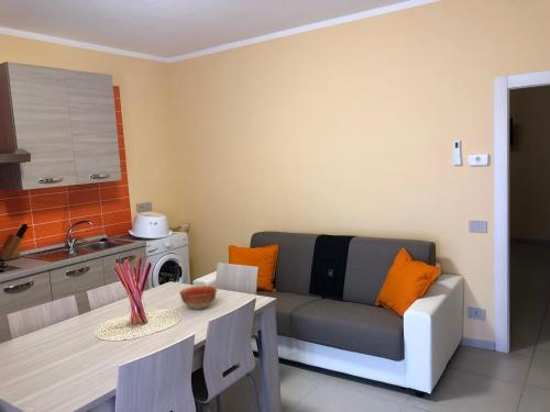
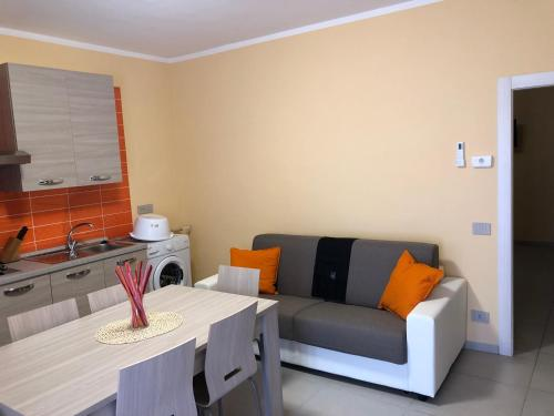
- bowl [178,285,218,311]
